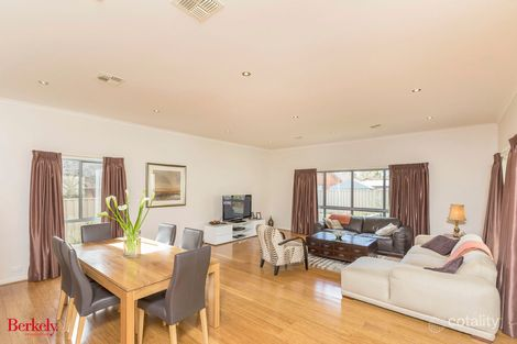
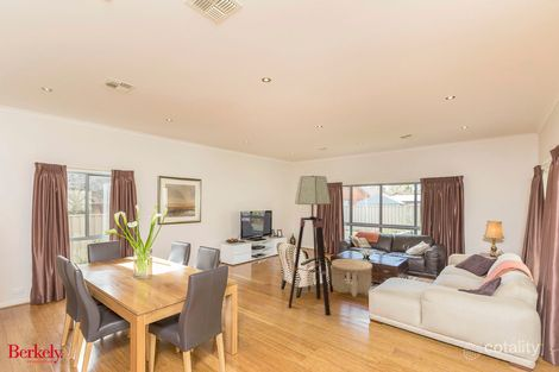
+ floor lamp [288,175,332,317]
+ side table [331,258,373,298]
